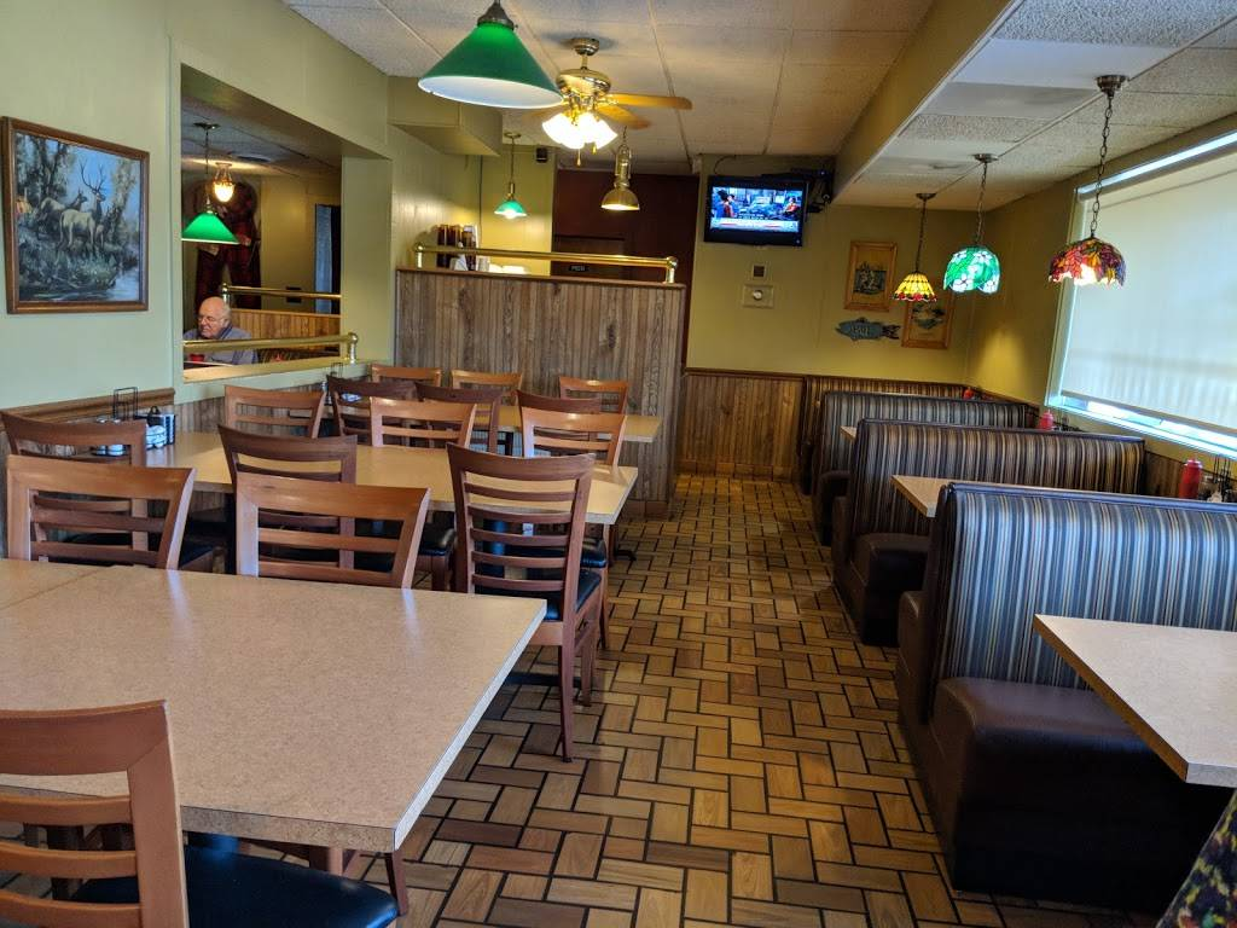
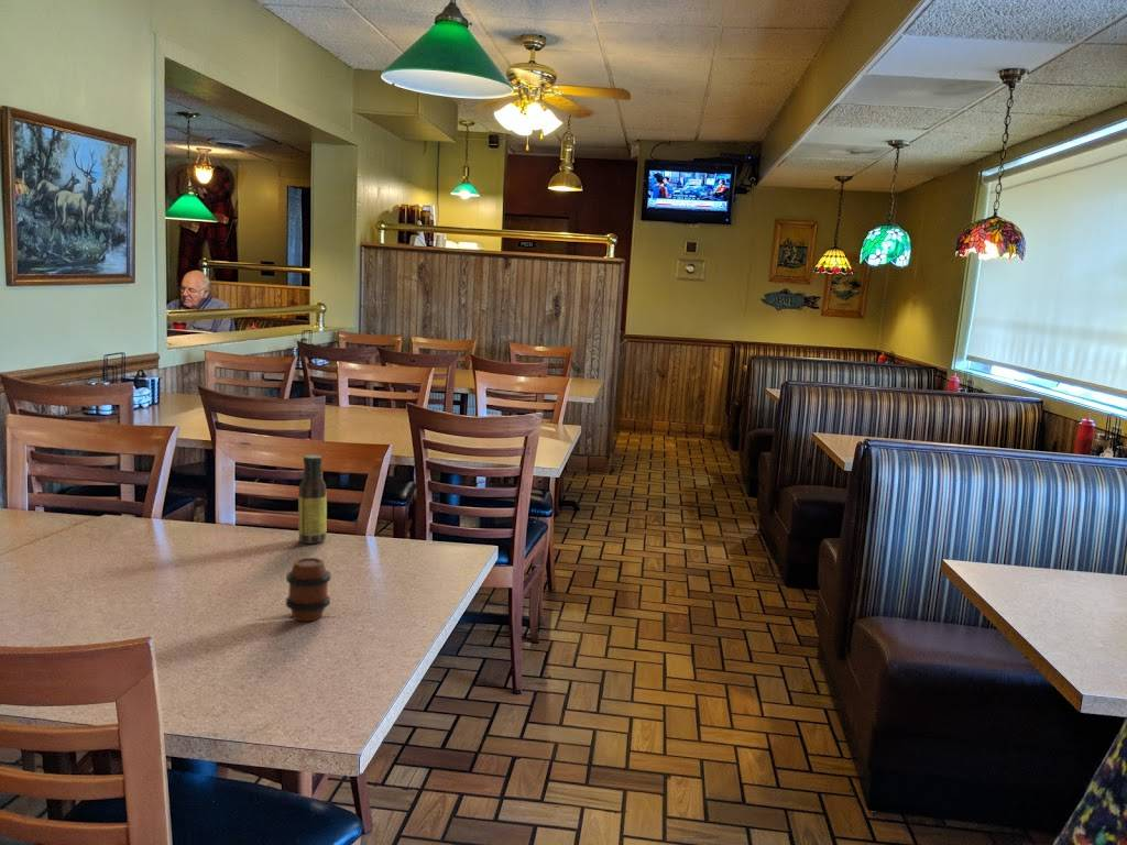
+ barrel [285,557,332,623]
+ sauce bottle [297,454,328,545]
